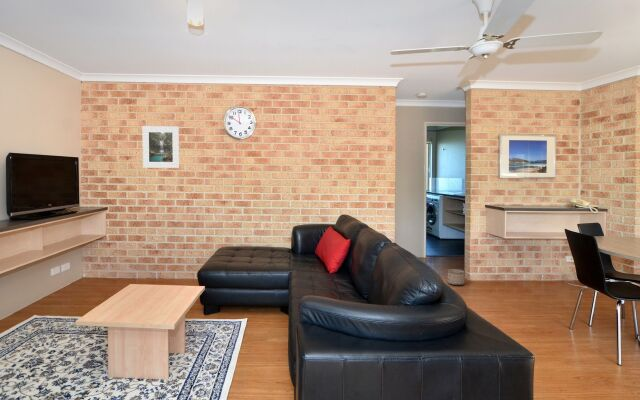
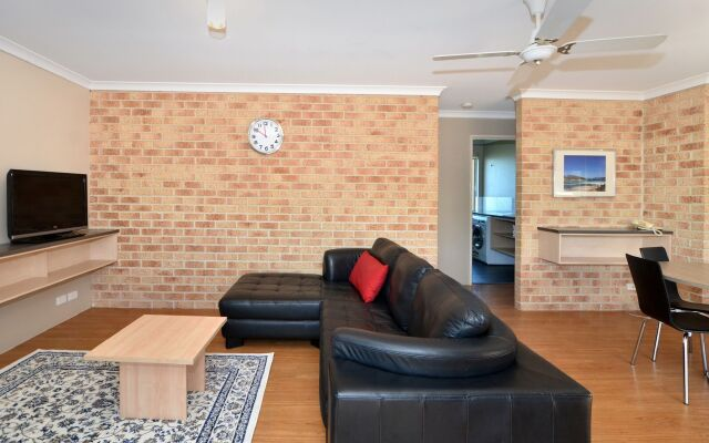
- planter [447,268,465,286]
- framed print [142,125,180,169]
